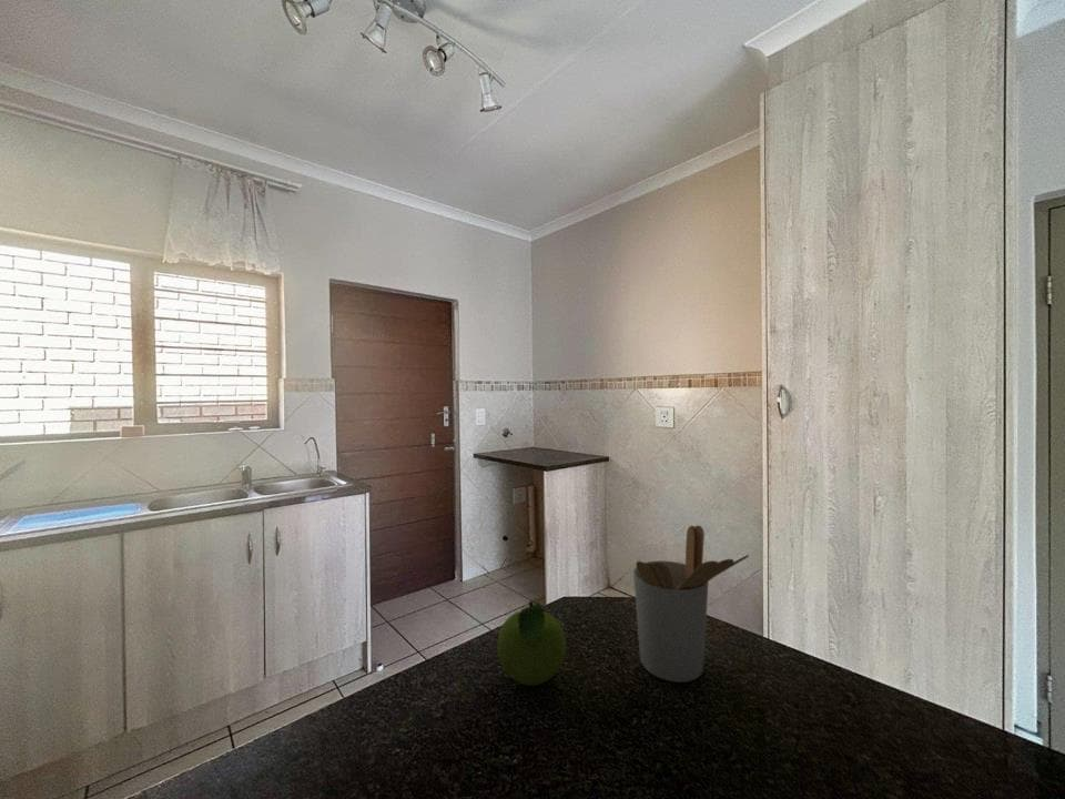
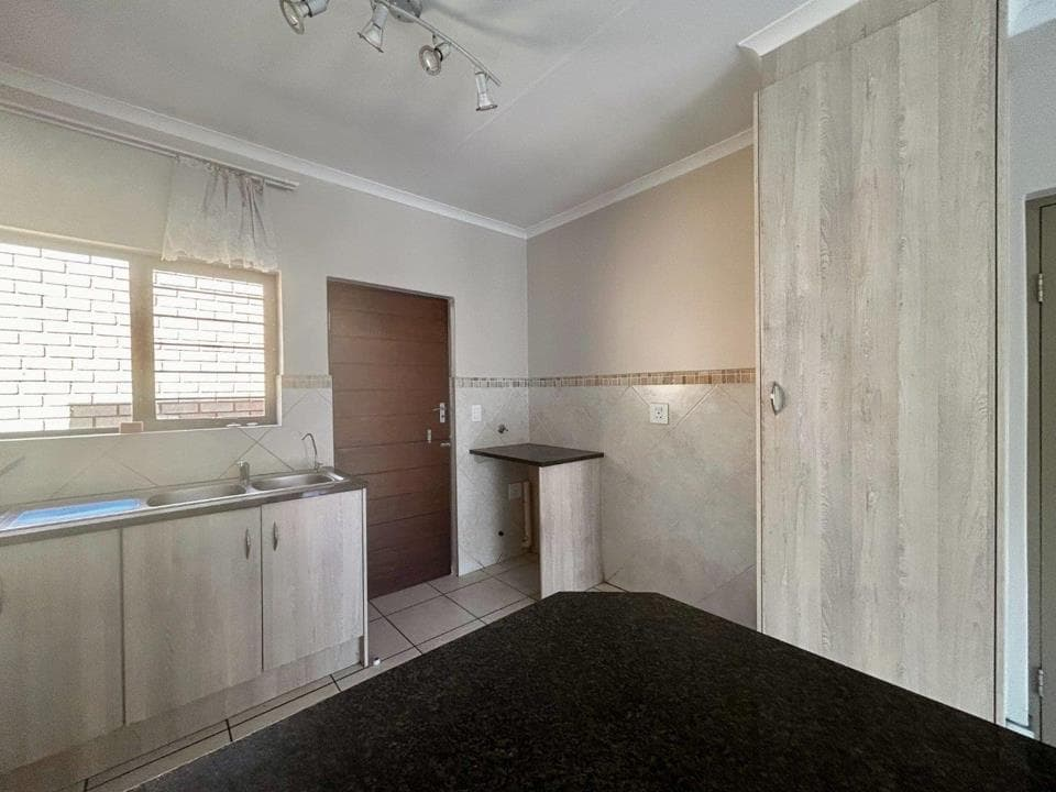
- fruit [496,600,567,687]
- utensil holder [632,524,750,684]
